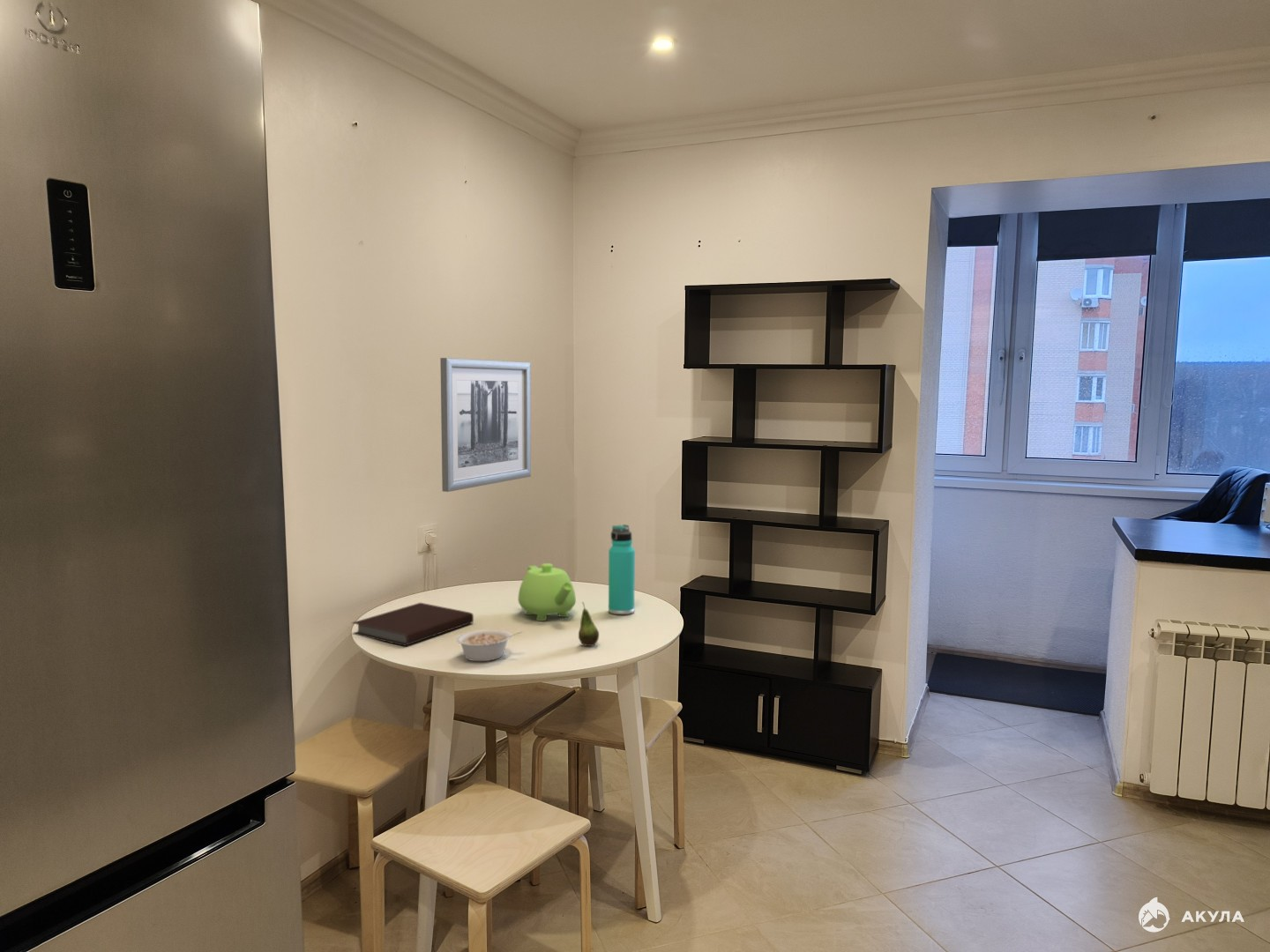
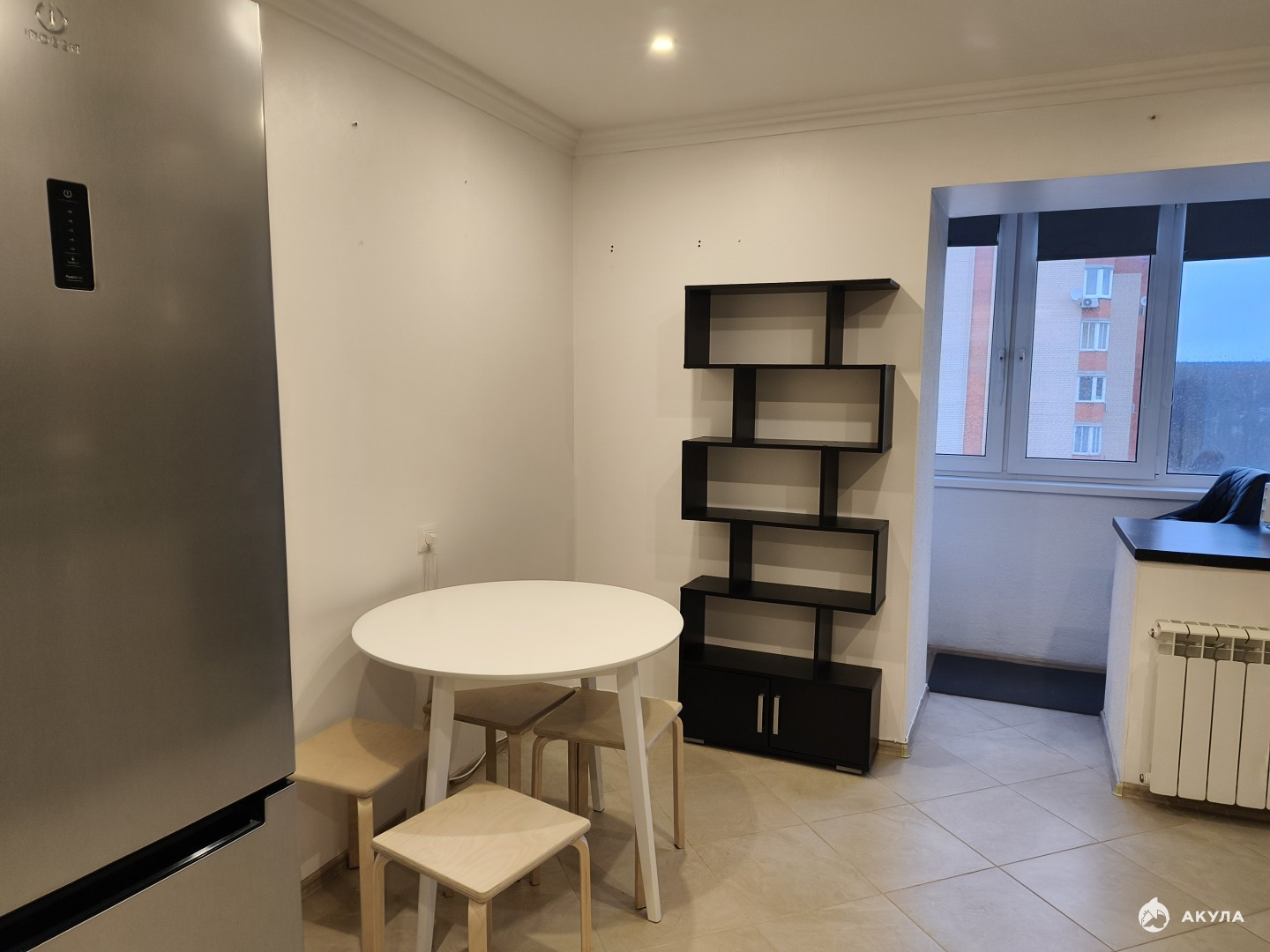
- notebook [351,602,474,647]
- wall art [439,357,532,493]
- thermos bottle [608,524,636,615]
- fruit [578,601,600,647]
- legume [455,628,524,662]
- teapot [517,562,577,621]
